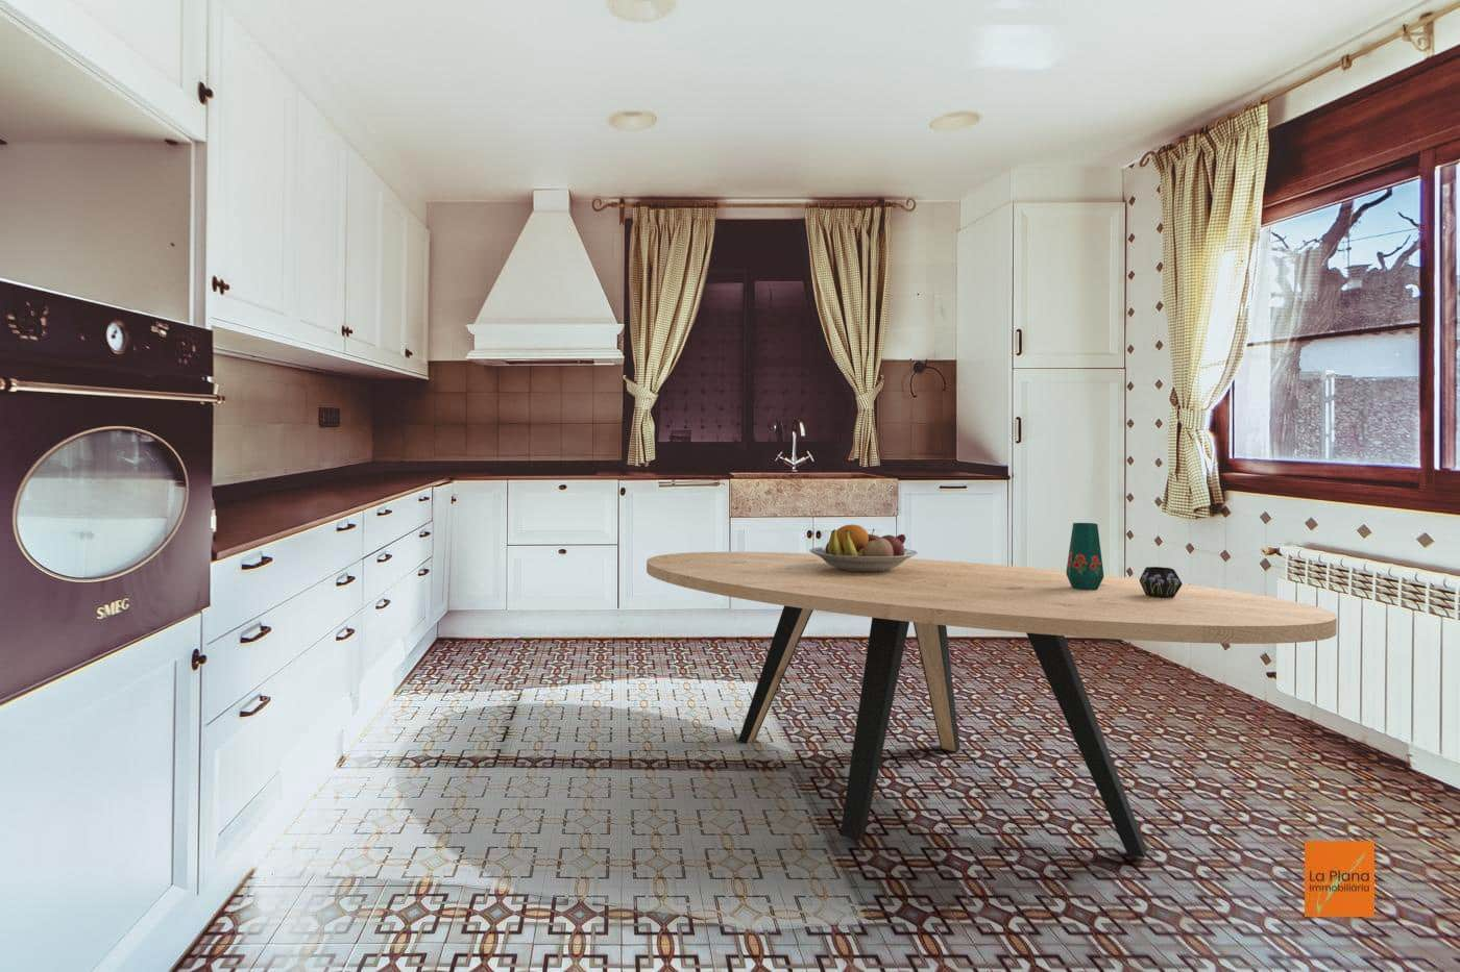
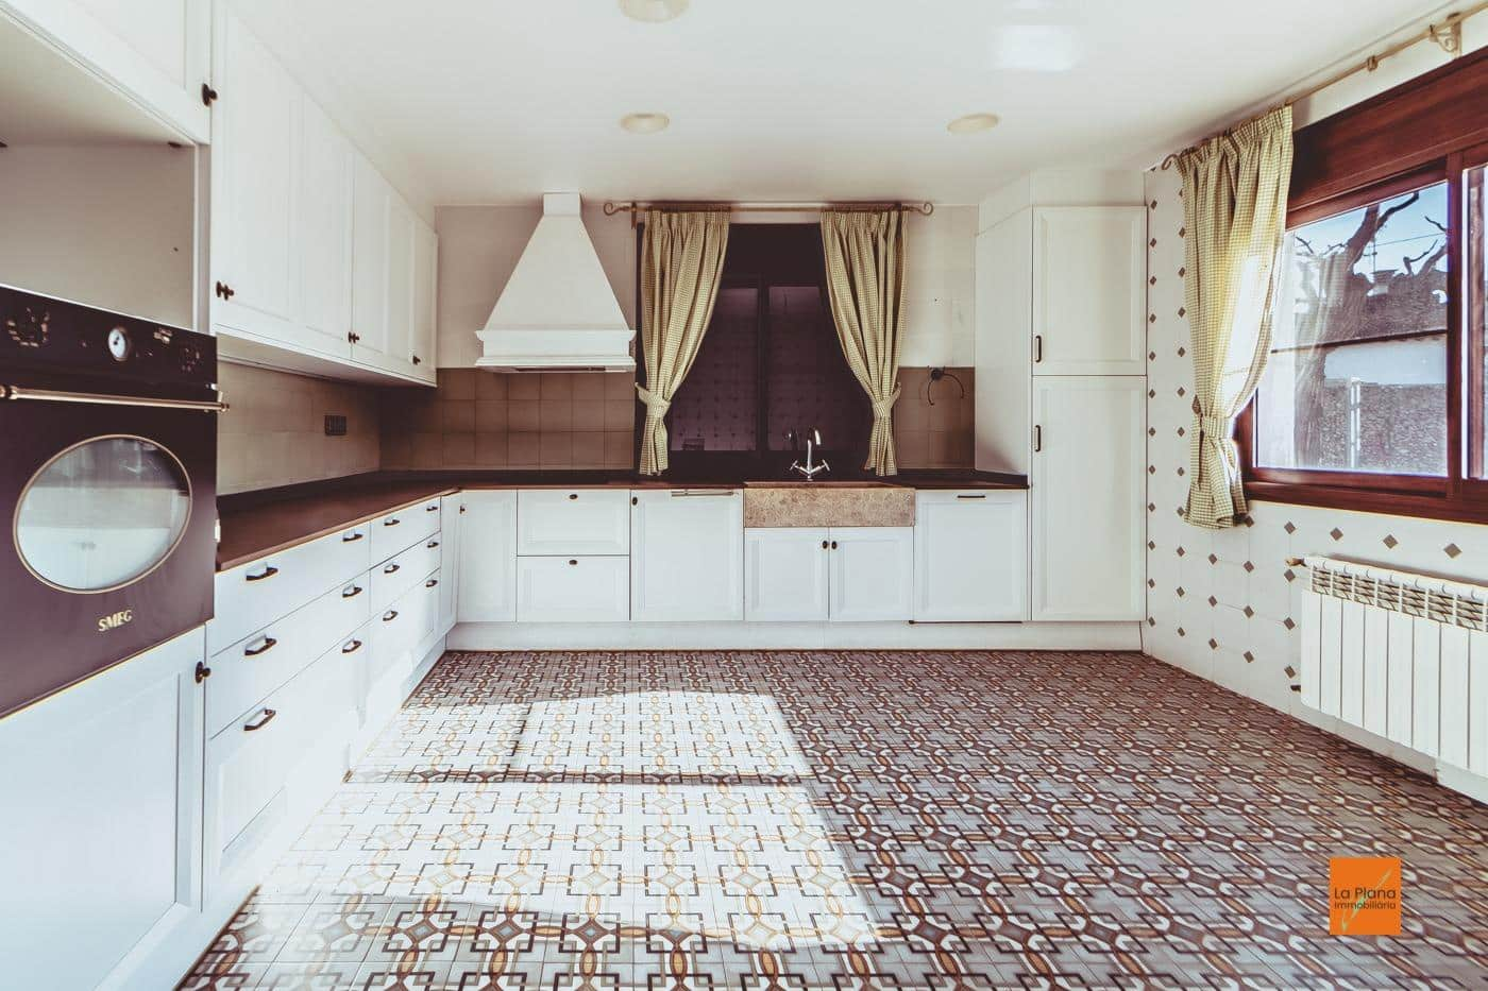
- dining table [646,551,1338,858]
- vase [1066,522,1183,598]
- fruit bowl [810,523,918,573]
